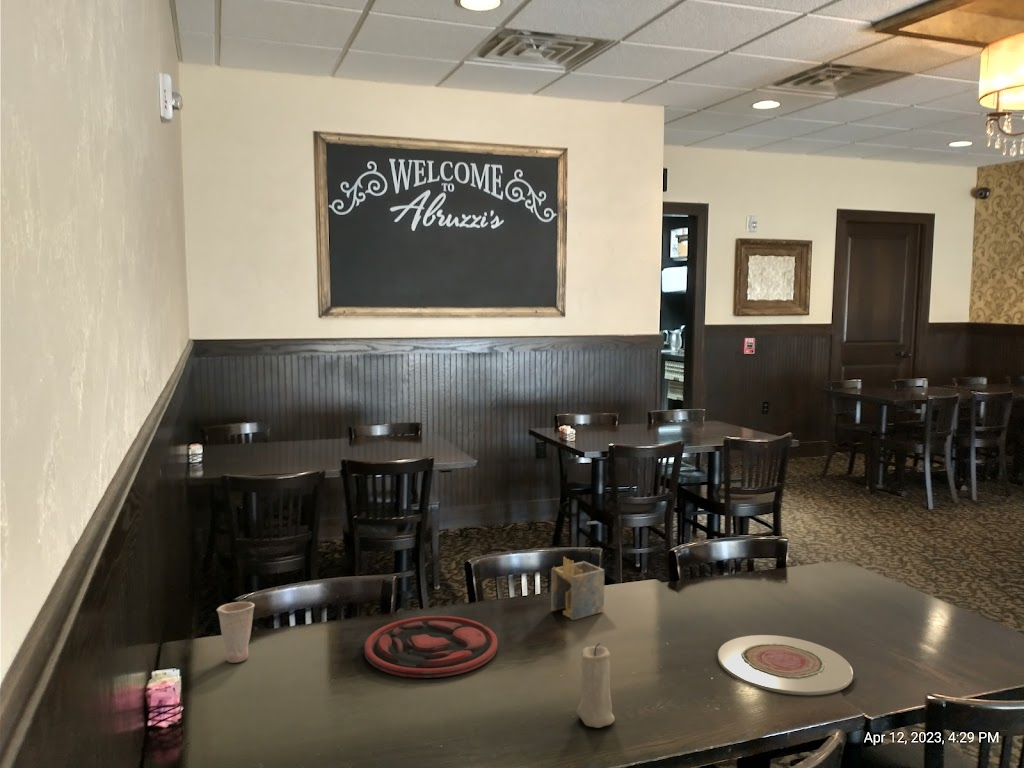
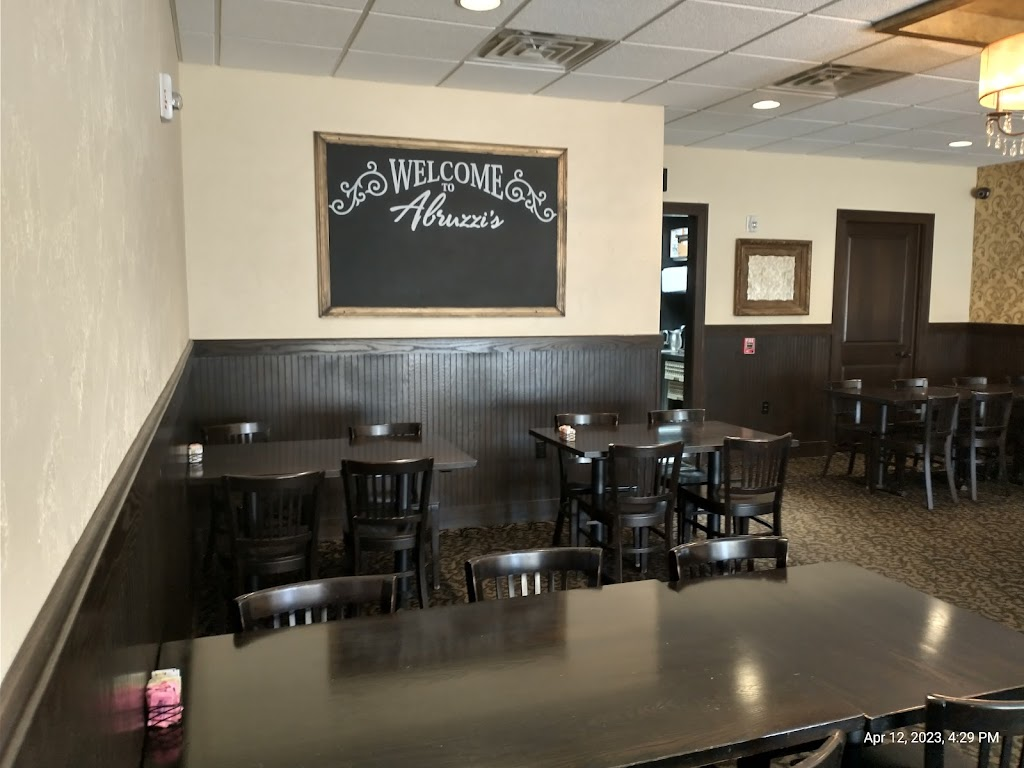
- cup [216,601,256,664]
- plate [717,634,854,696]
- napkin holder [550,556,605,621]
- plate [363,615,498,679]
- candle [576,642,616,729]
